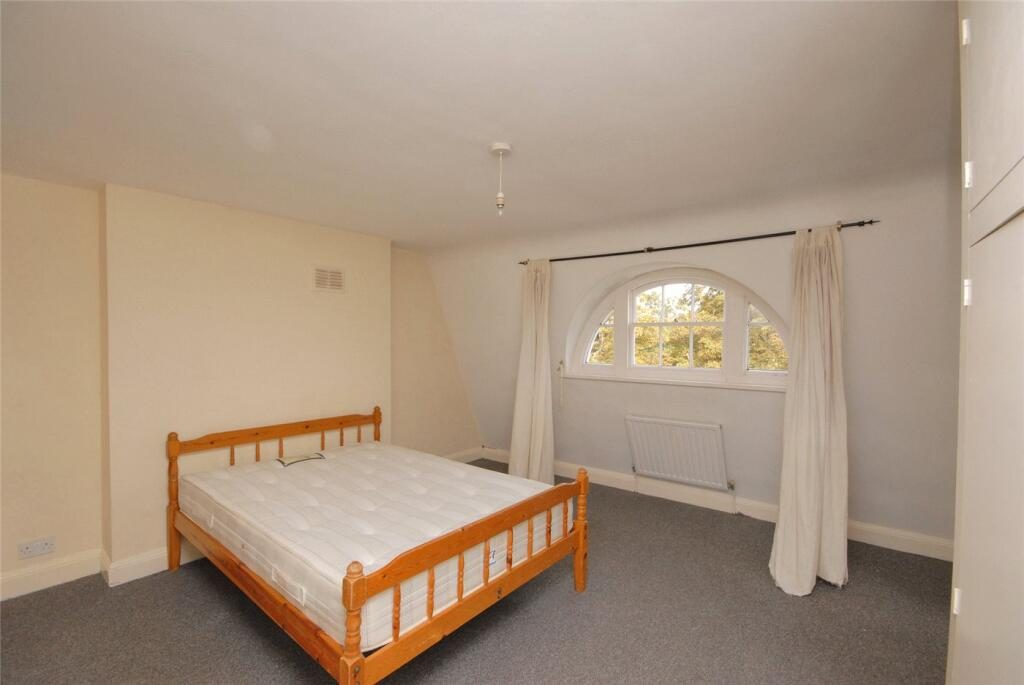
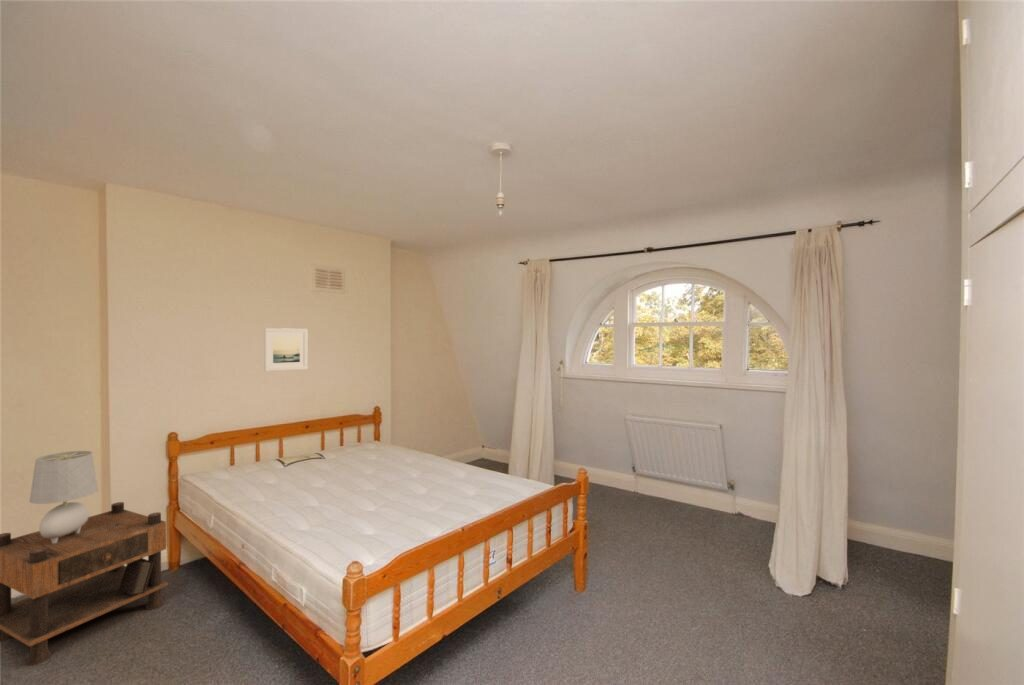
+ table lamp [28,450,99,544]
+ nightstand [0,501,169,667]
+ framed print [263,327,308,372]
